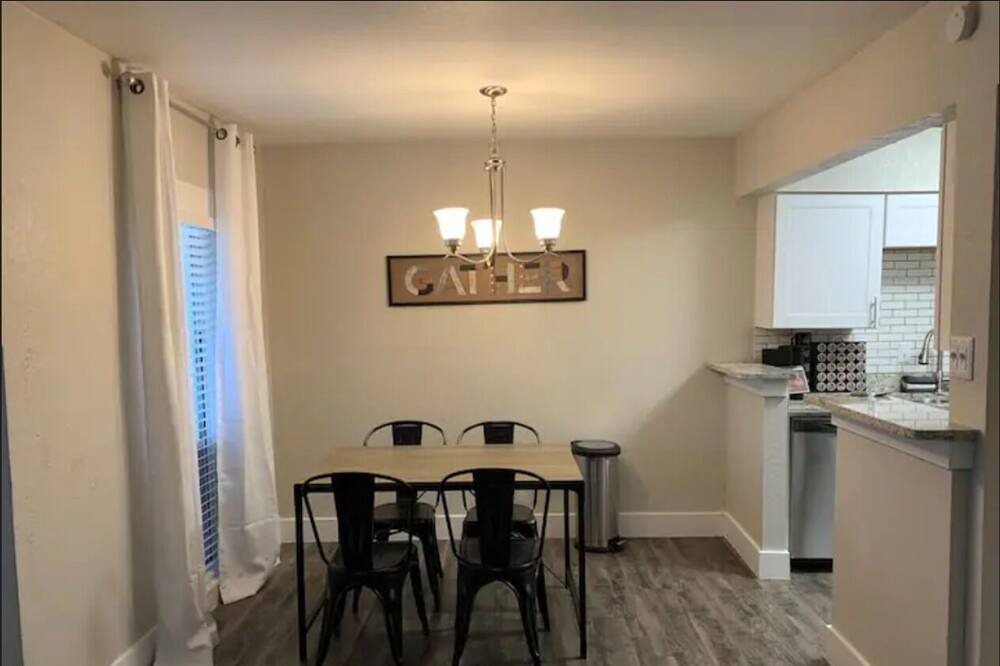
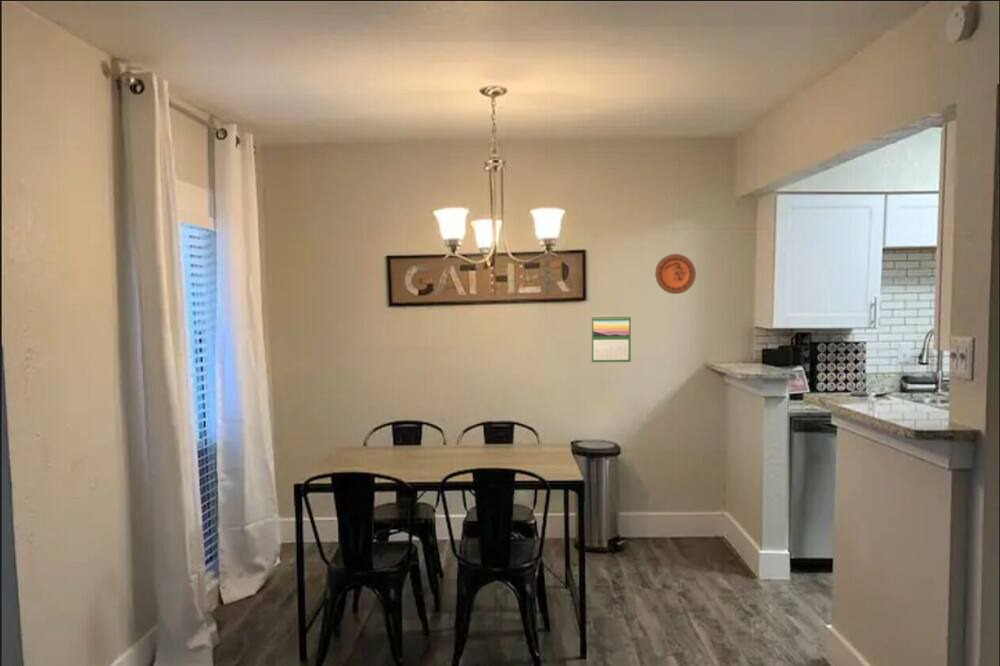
+ calendar [591,314,632,363]
+ decorative plate [654,253,697,295]
